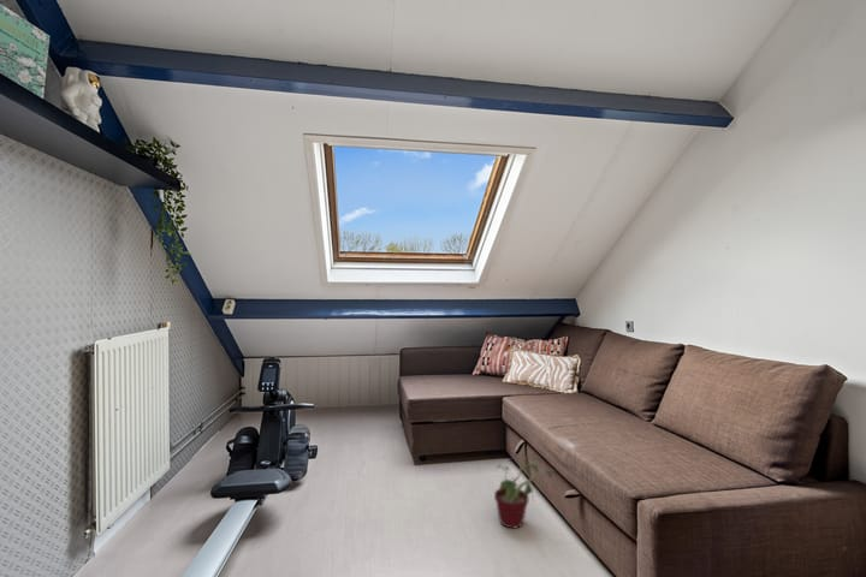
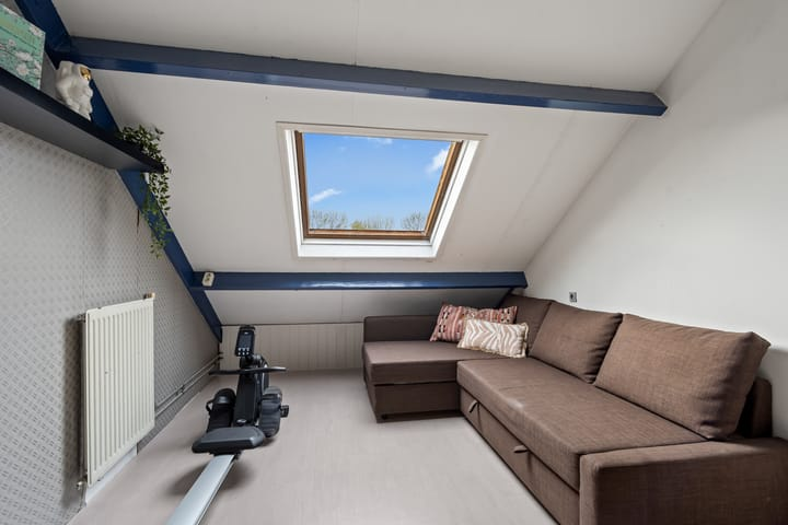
- potted plant [493,448,558,529]
